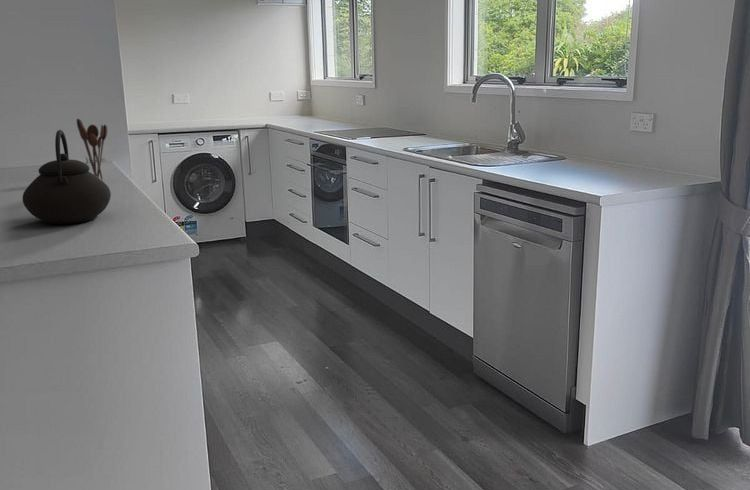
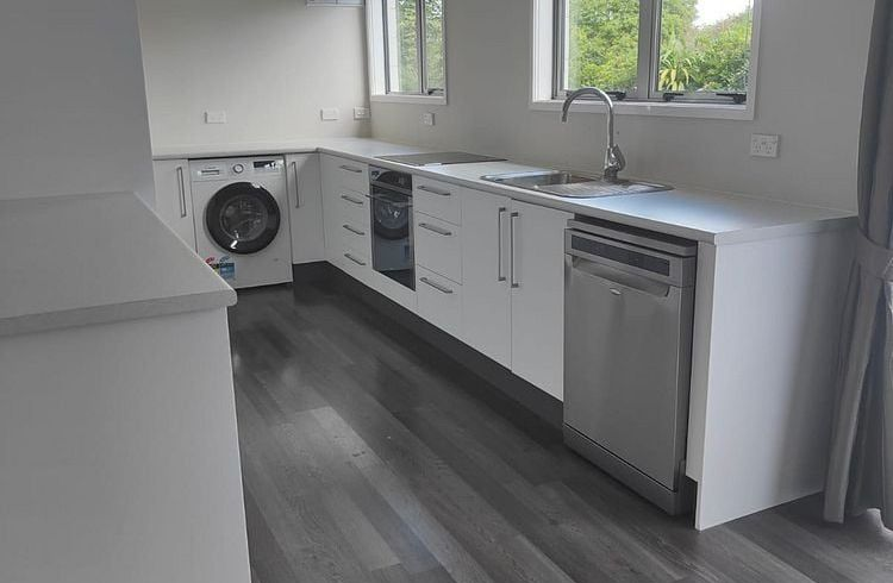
- teapot [21,129,112,225]
- utensil holder [76,118,108,180]
